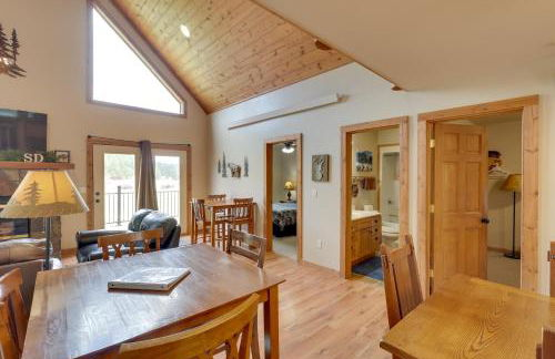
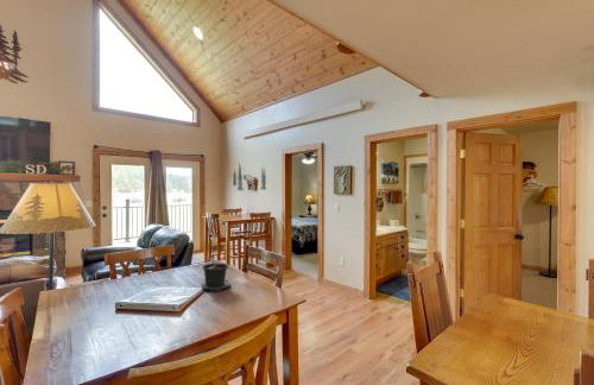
+ potted plant [201,234,232,294]
